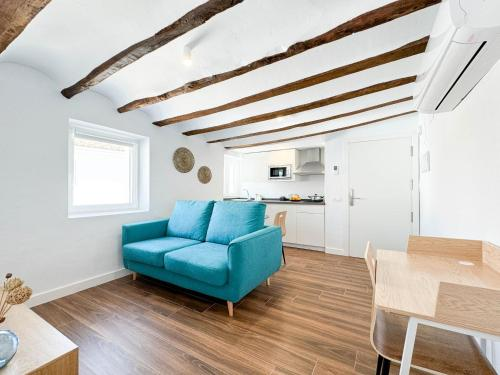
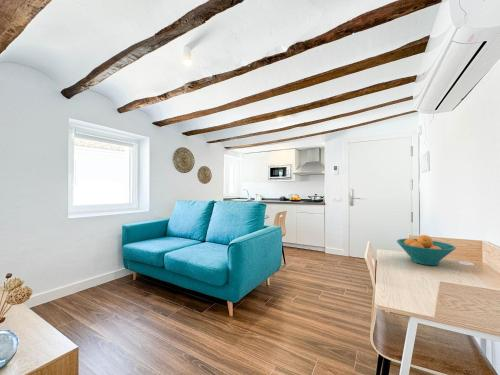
+ fruit bowl [396,234,457,266]
